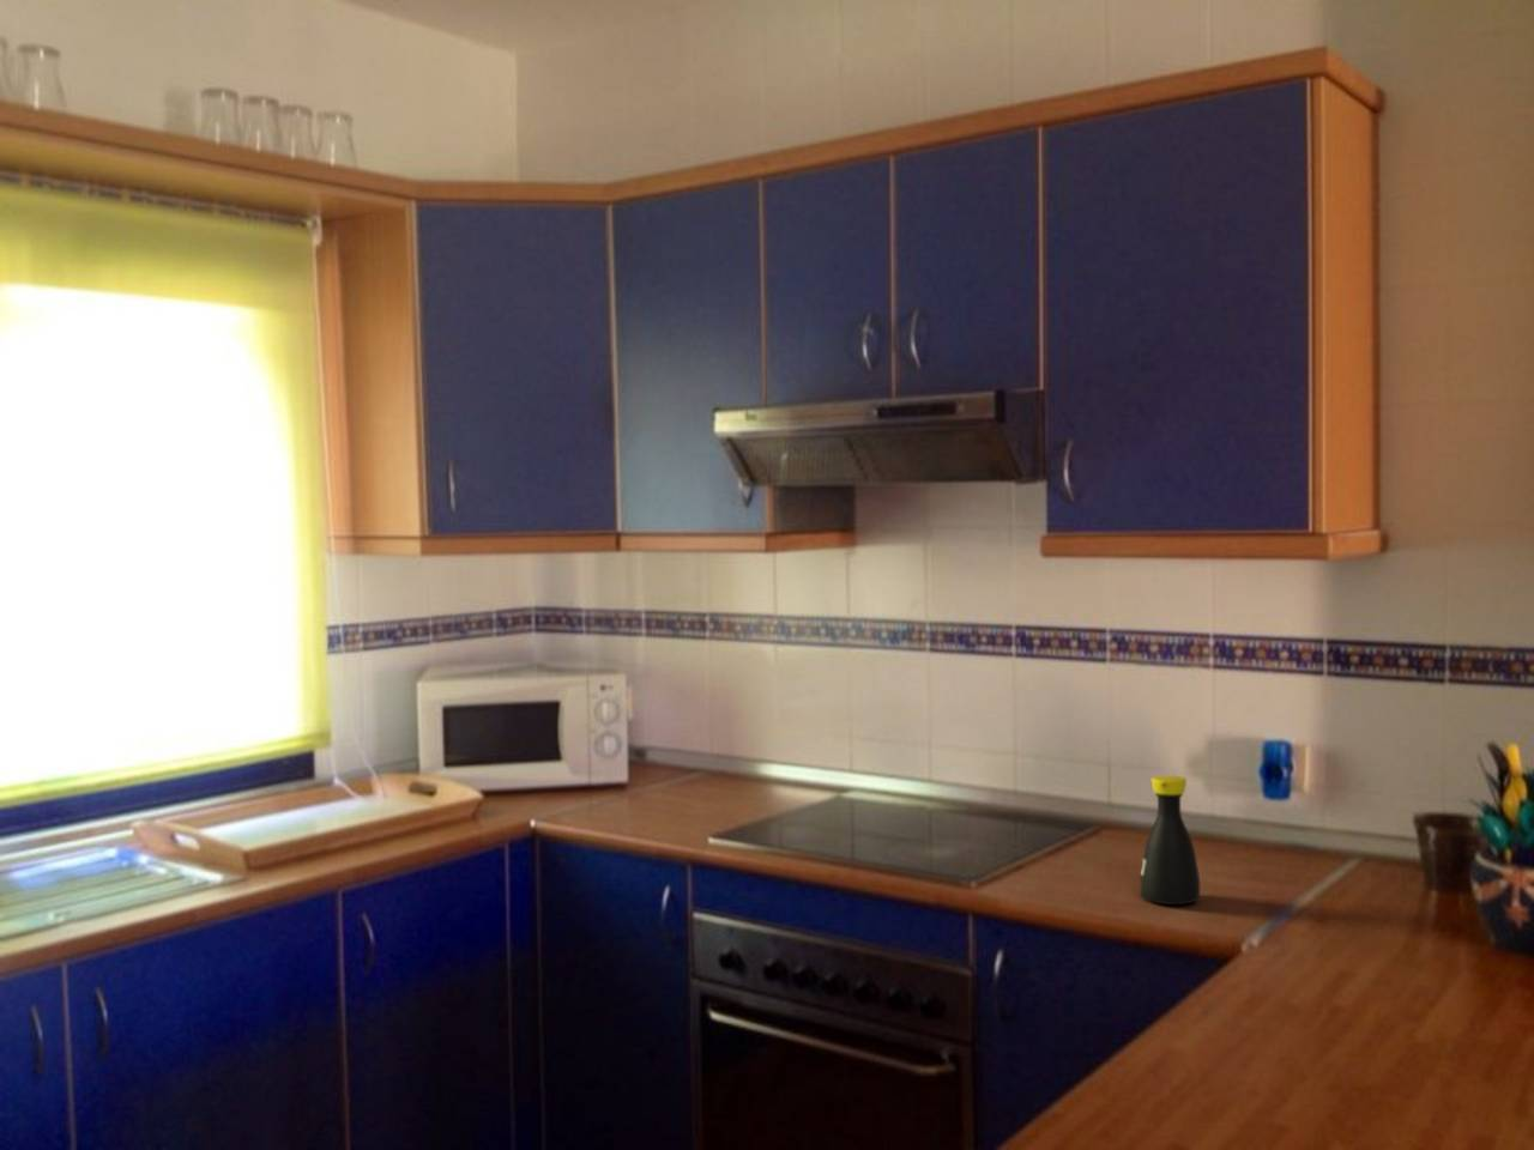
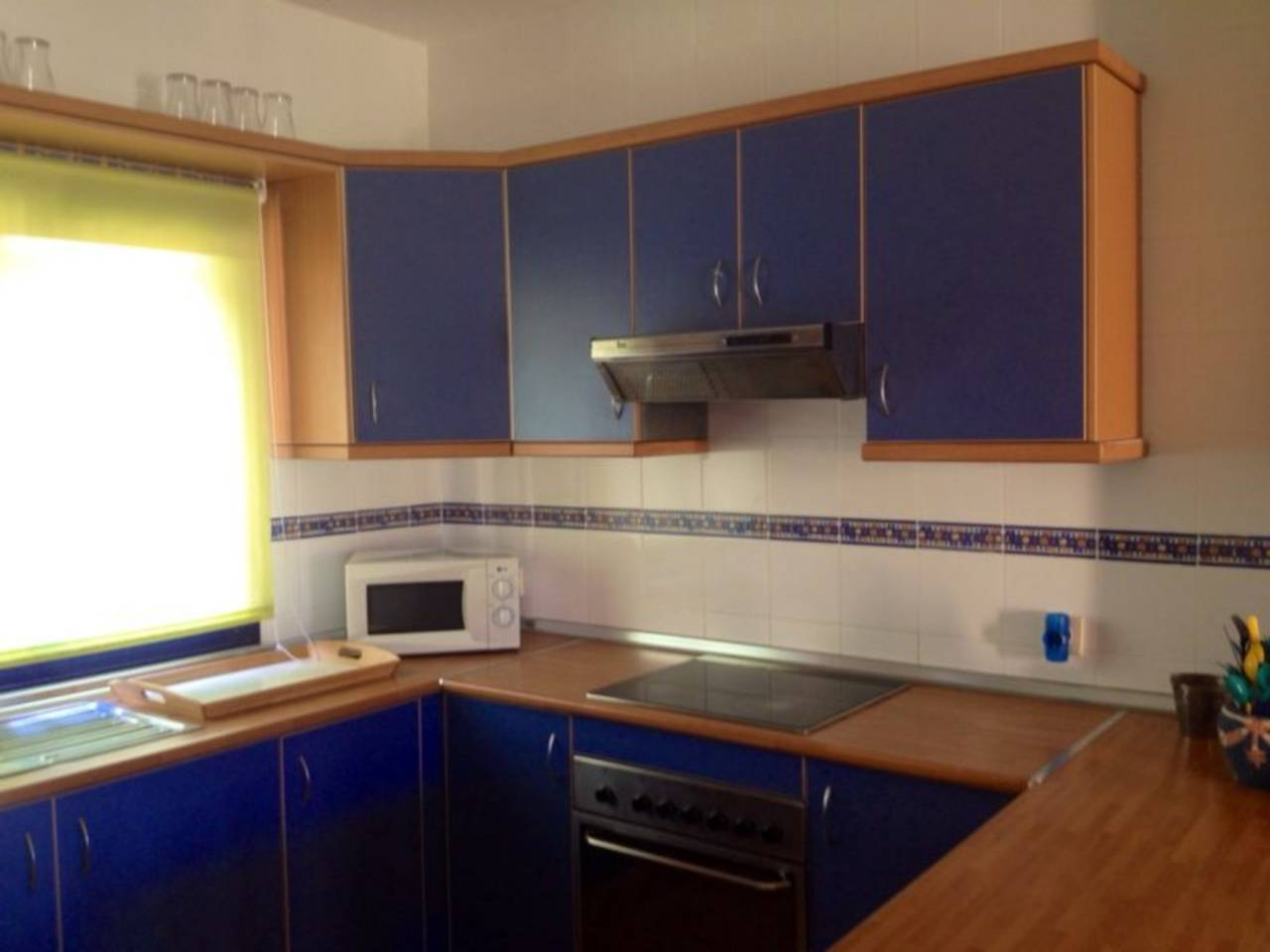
- bottle [1140,774,1201,906]
